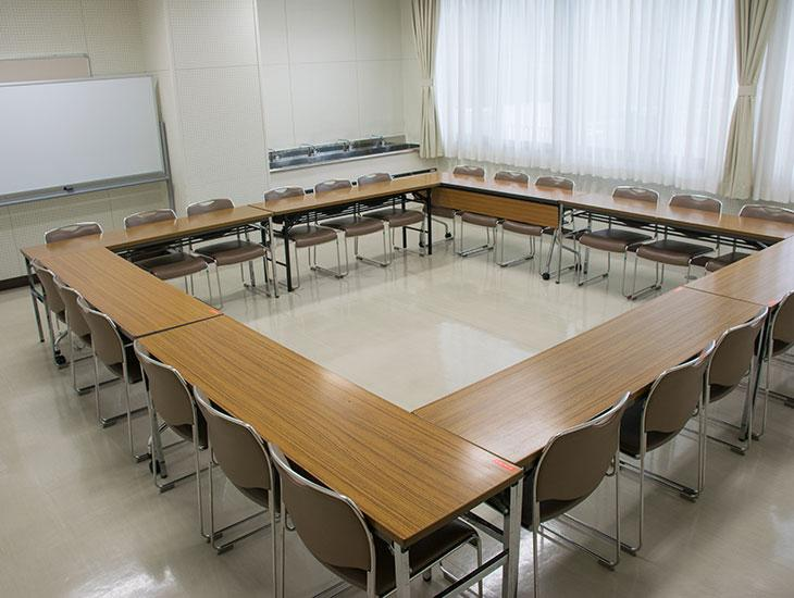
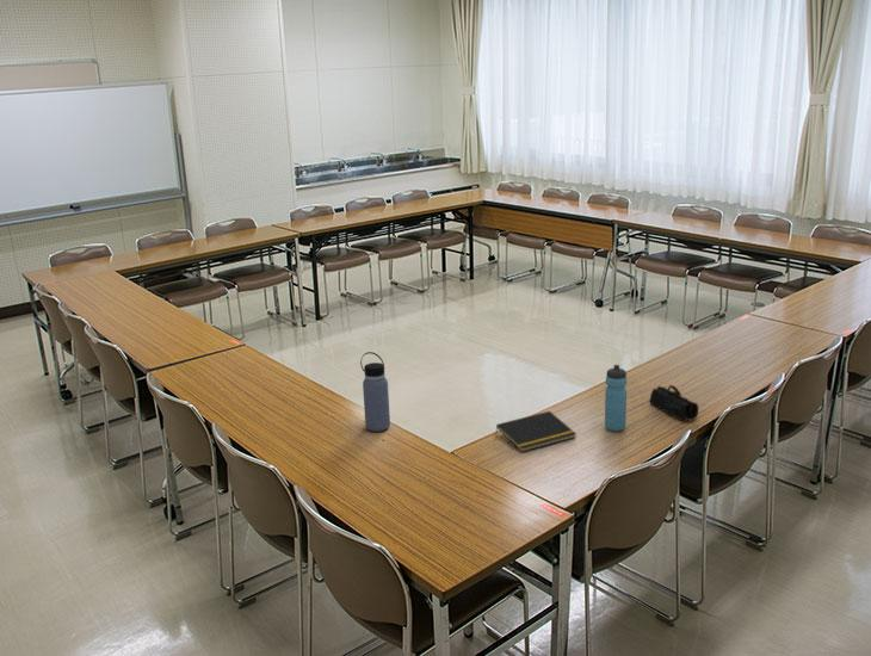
+ pencil case [649,384,699,422]
+ notepad [494,410,577,453]
+ water bottle [359,351,391,433]
+ water bottle [604,364,628,433]
